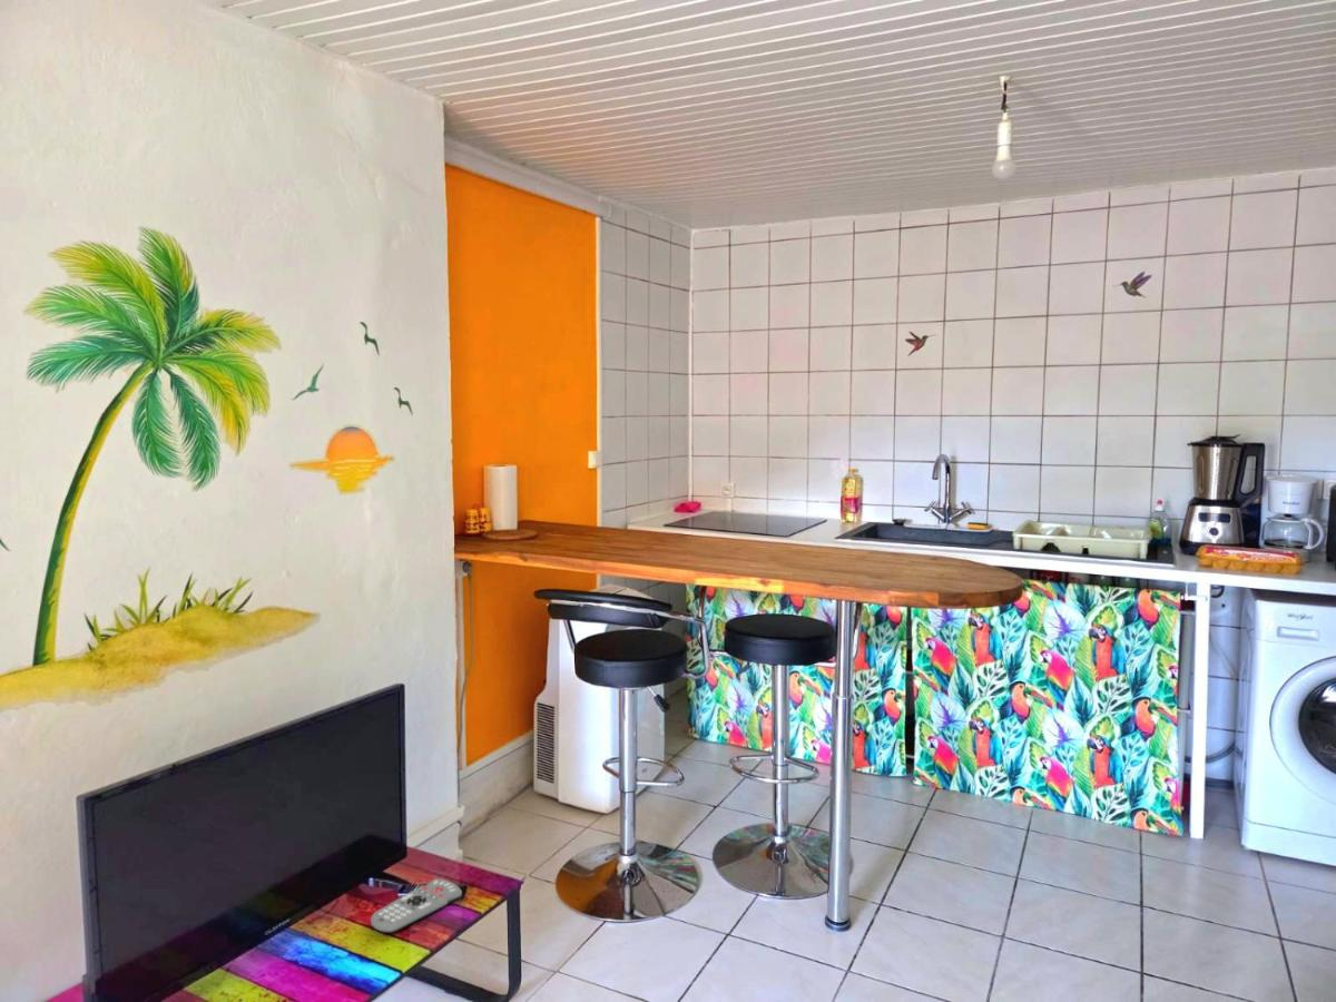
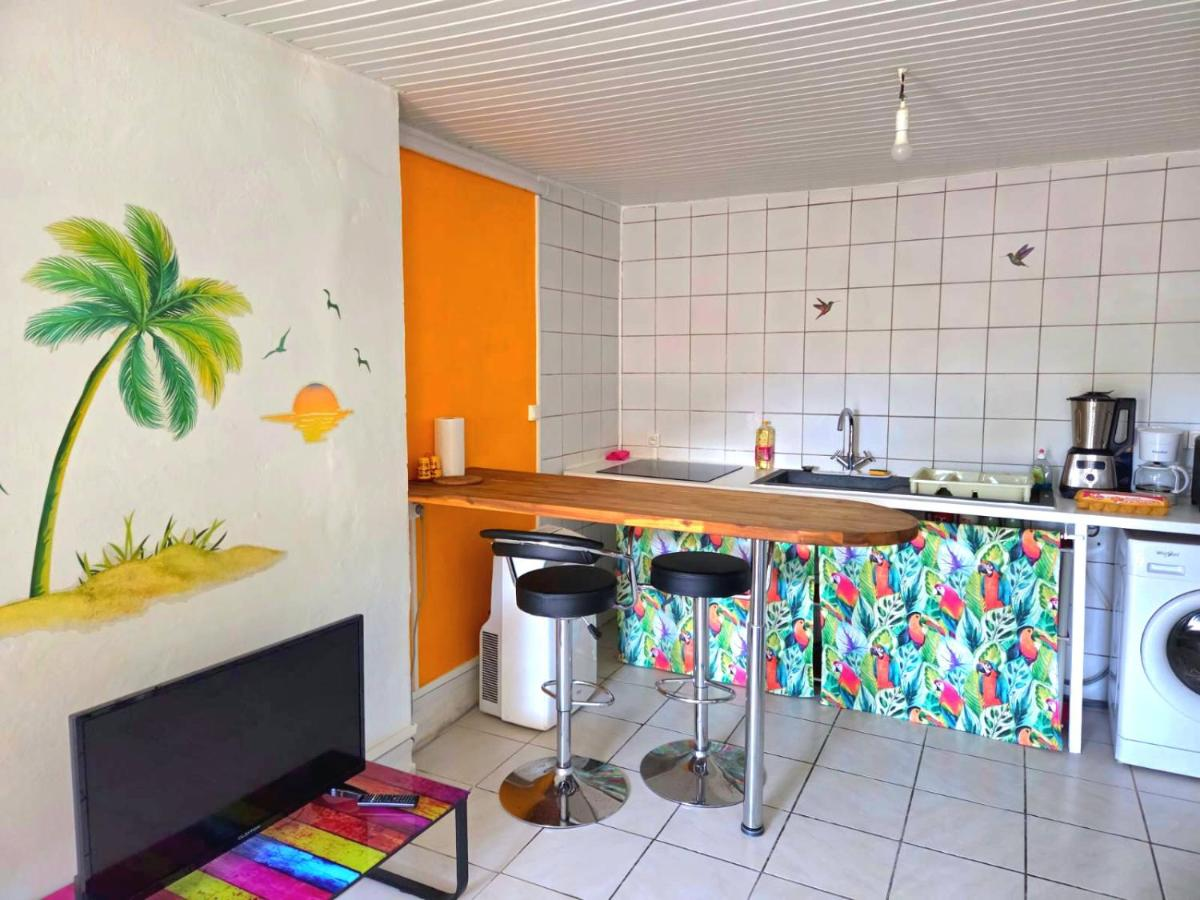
- remote control [370,877,463,934]
